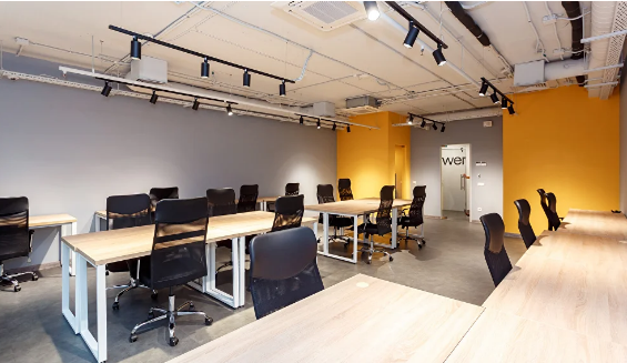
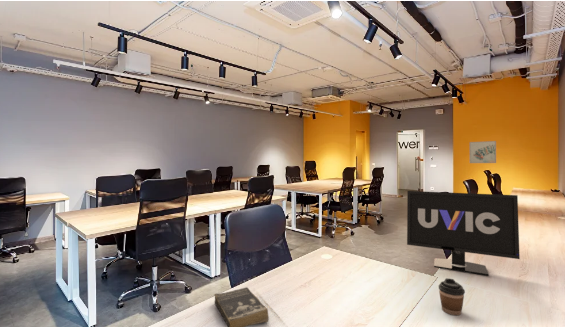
+ coffee cup [438,277,466,316]
+ book [213,286,270,327]
+ wall art [469,140,497,164]
+ monitor [406,190,521,277]
